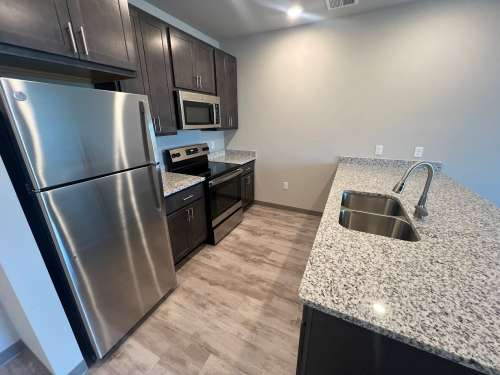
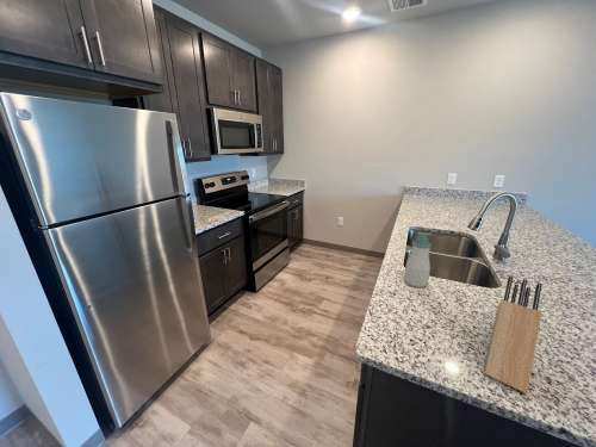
+ soap bottle [403,231,434,288]
+ knife block [484,274,544,395]
